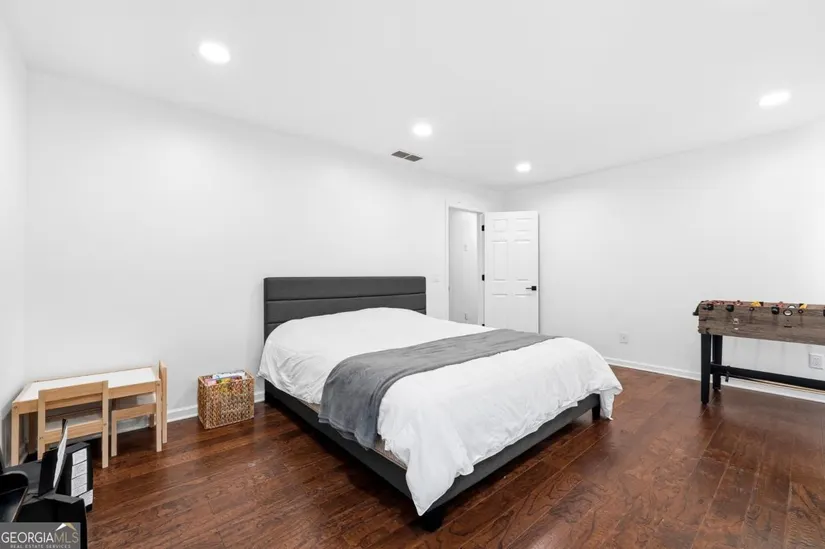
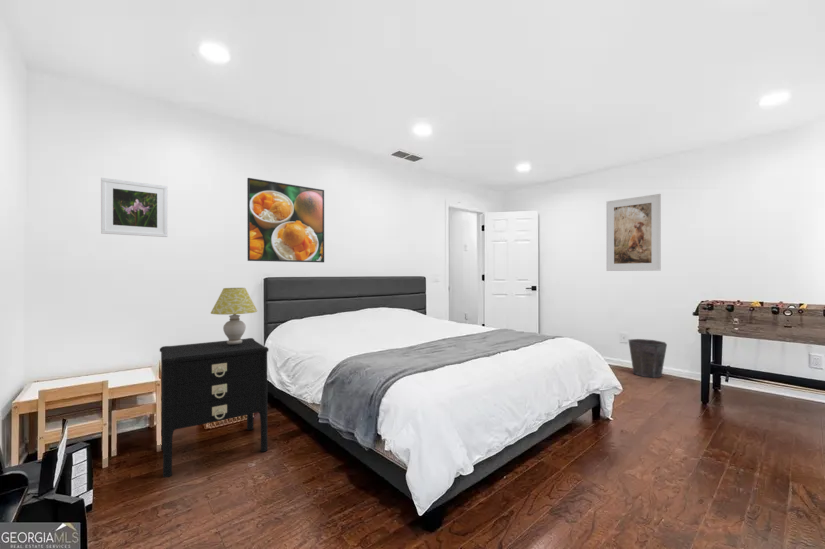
+ waste bin [627,338,668,379]
+ nightstand [159,337,270,479]
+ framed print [100,177,169,238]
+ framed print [246,177,325,263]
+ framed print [605,193,662,272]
+ table lamp [210,287,258,345]
